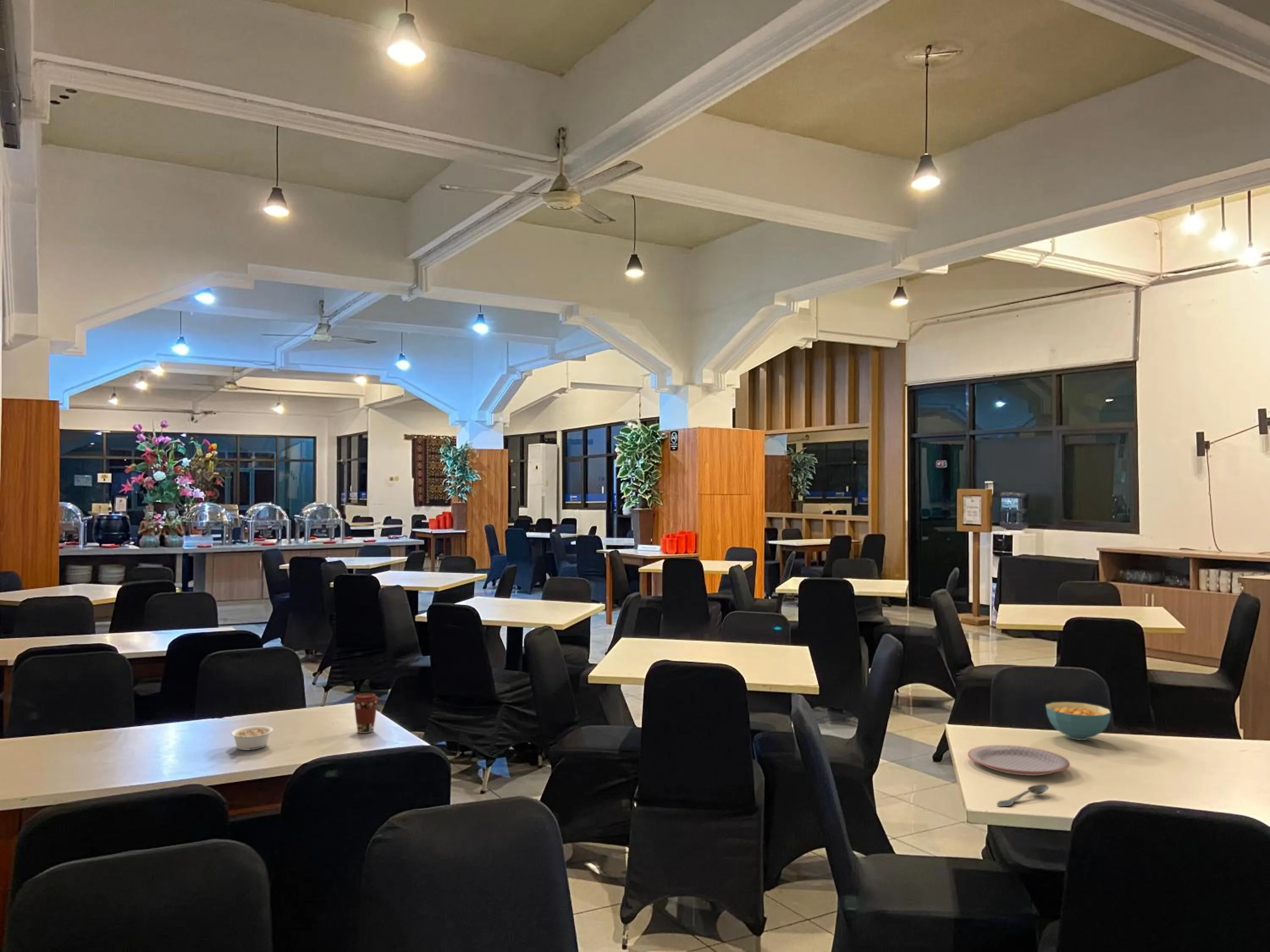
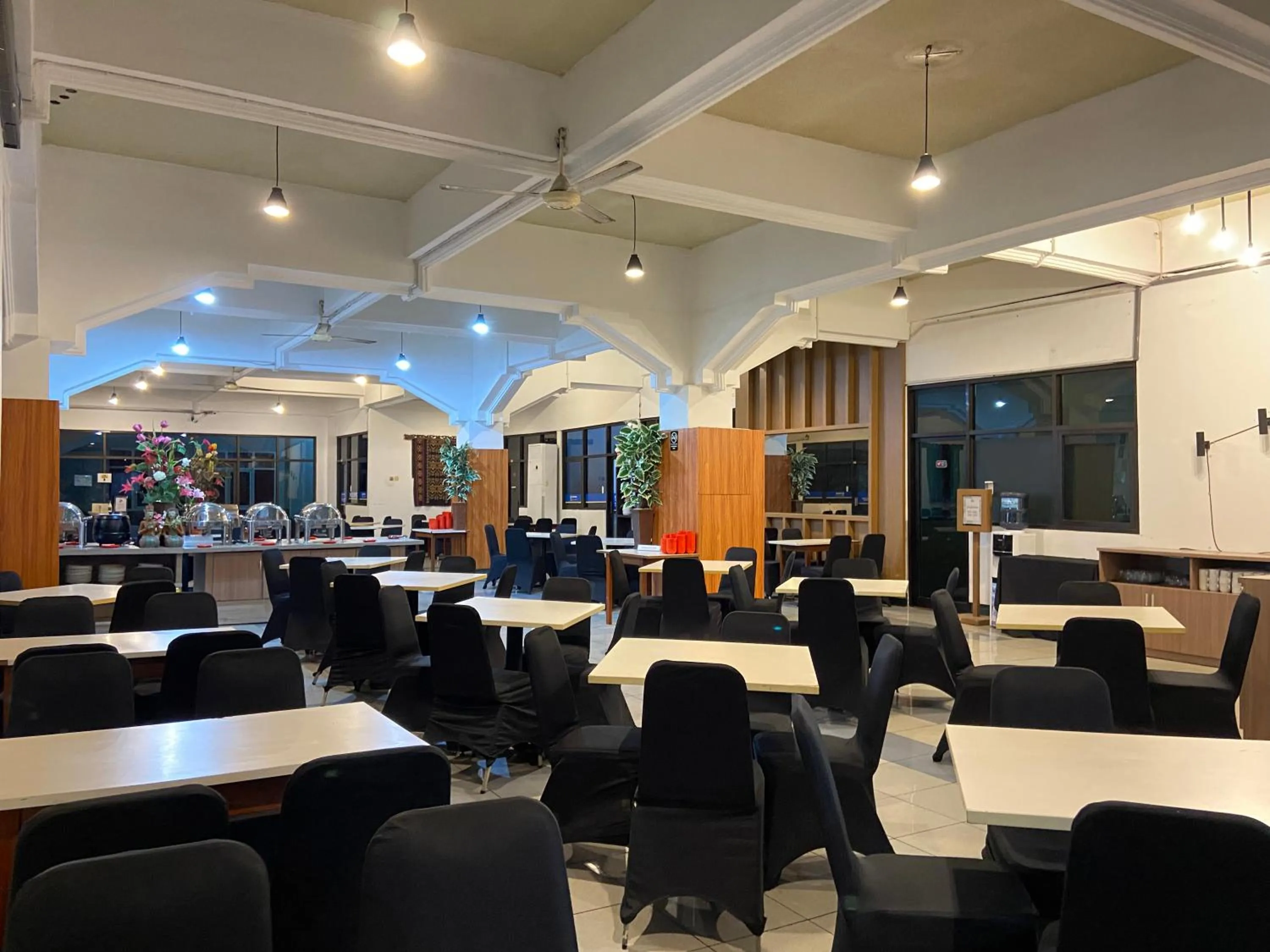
- spoon [997,784,1049,807]
- cereal bowl [1045,702,1111,740]
- plate [967,745,1071,776]
- coffee cup [352,693,379,734]
- legume [230,725,273,751]
